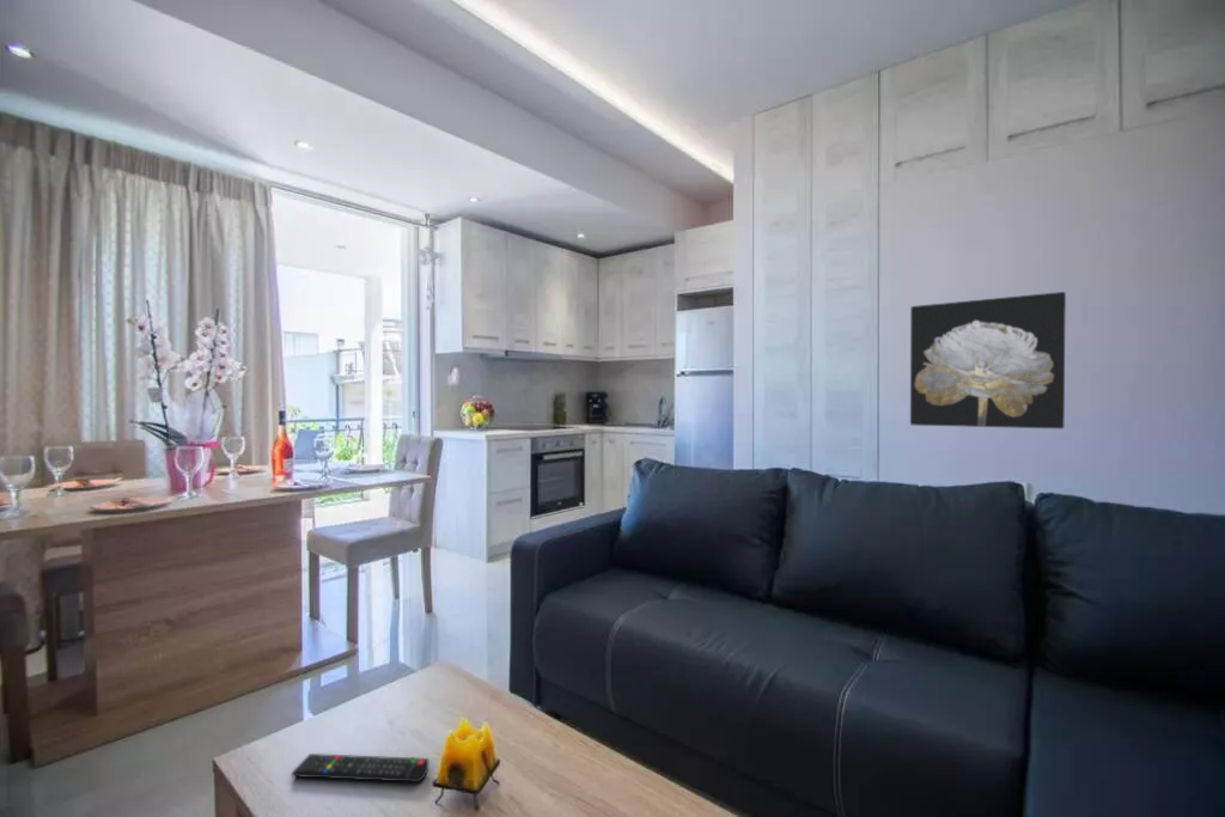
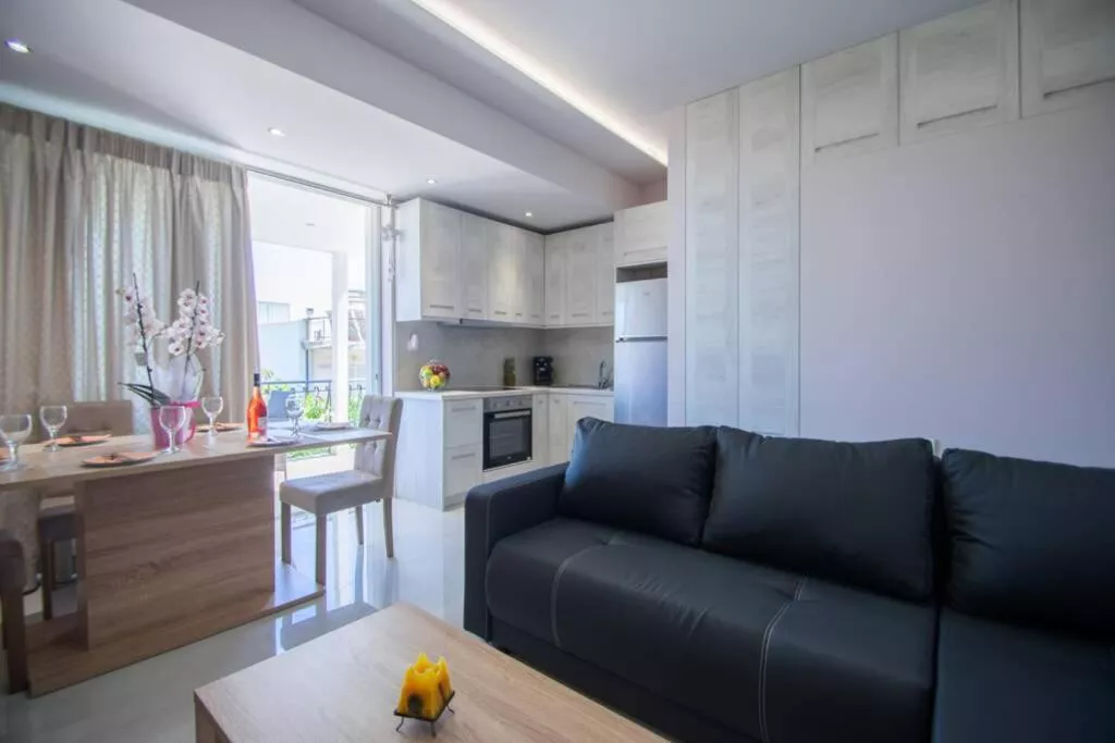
- remote control [291,752,429,784]
- wall art [909,291,1067,429]
